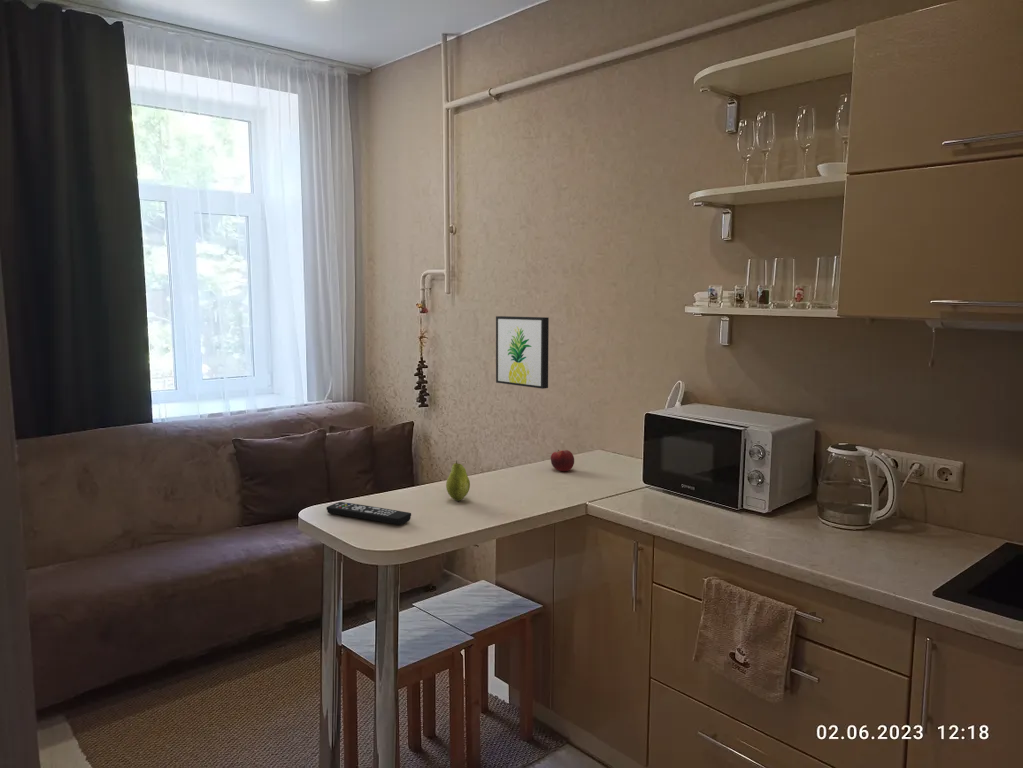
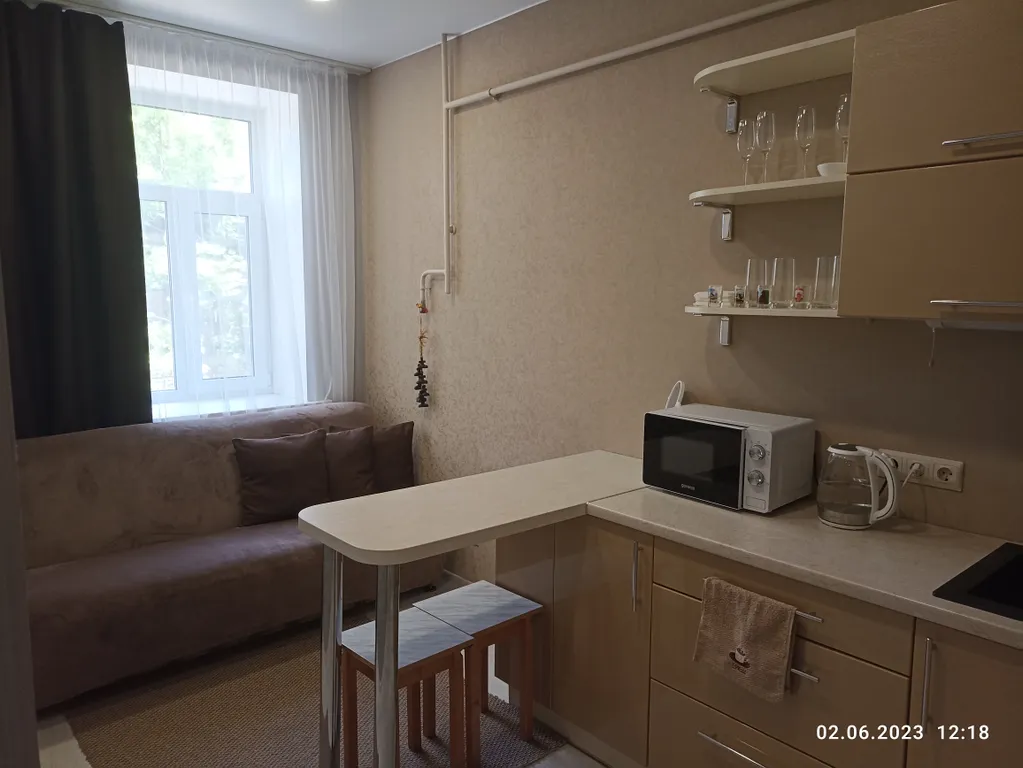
- wall art [495,315,550,390]
- remote control [325,501,412,526]
- fruit [550,449,575,472]
- fruit [445,460,471,502]
